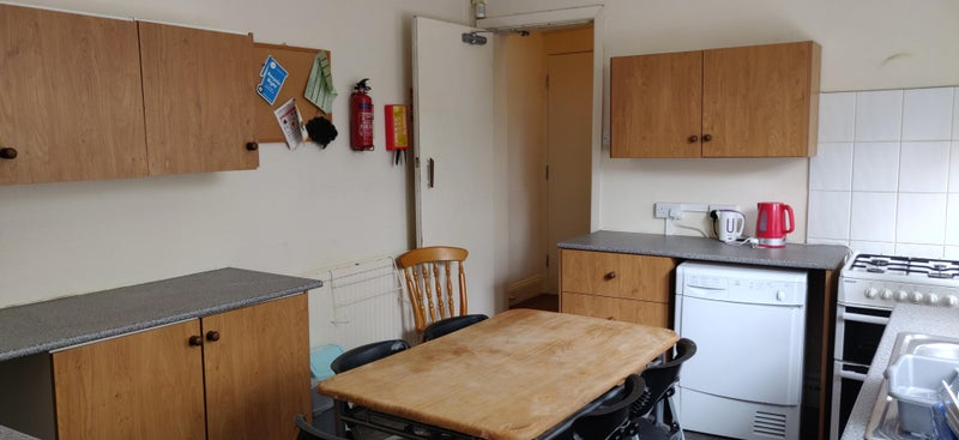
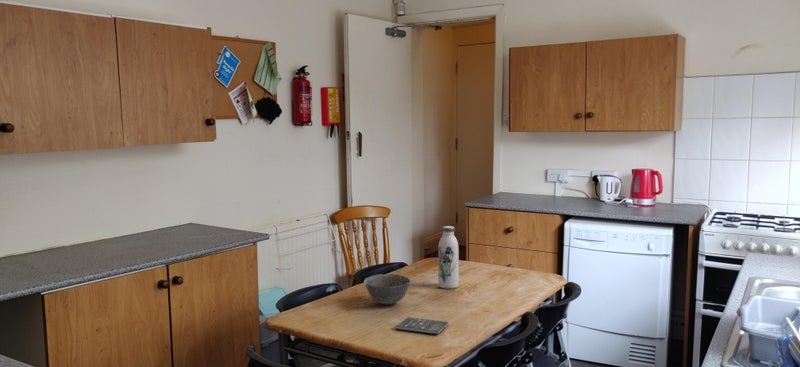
+ bowl [363,273,412,305]
+ smartphone [395,316,450,335]
+ water bottle [437,225,460,289]
